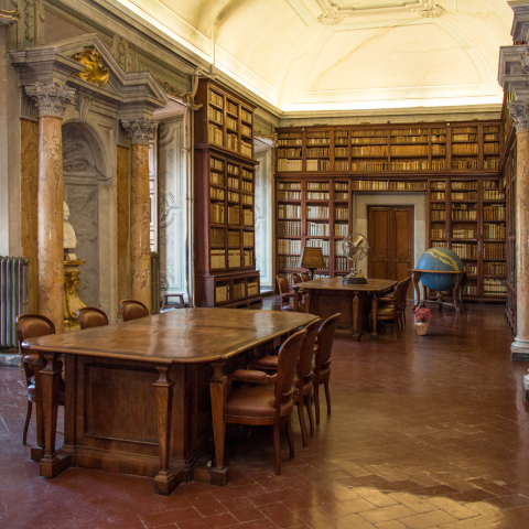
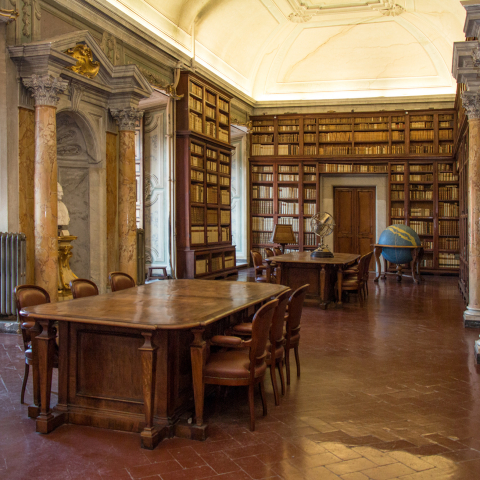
- potted plant [413,306,433,336]
